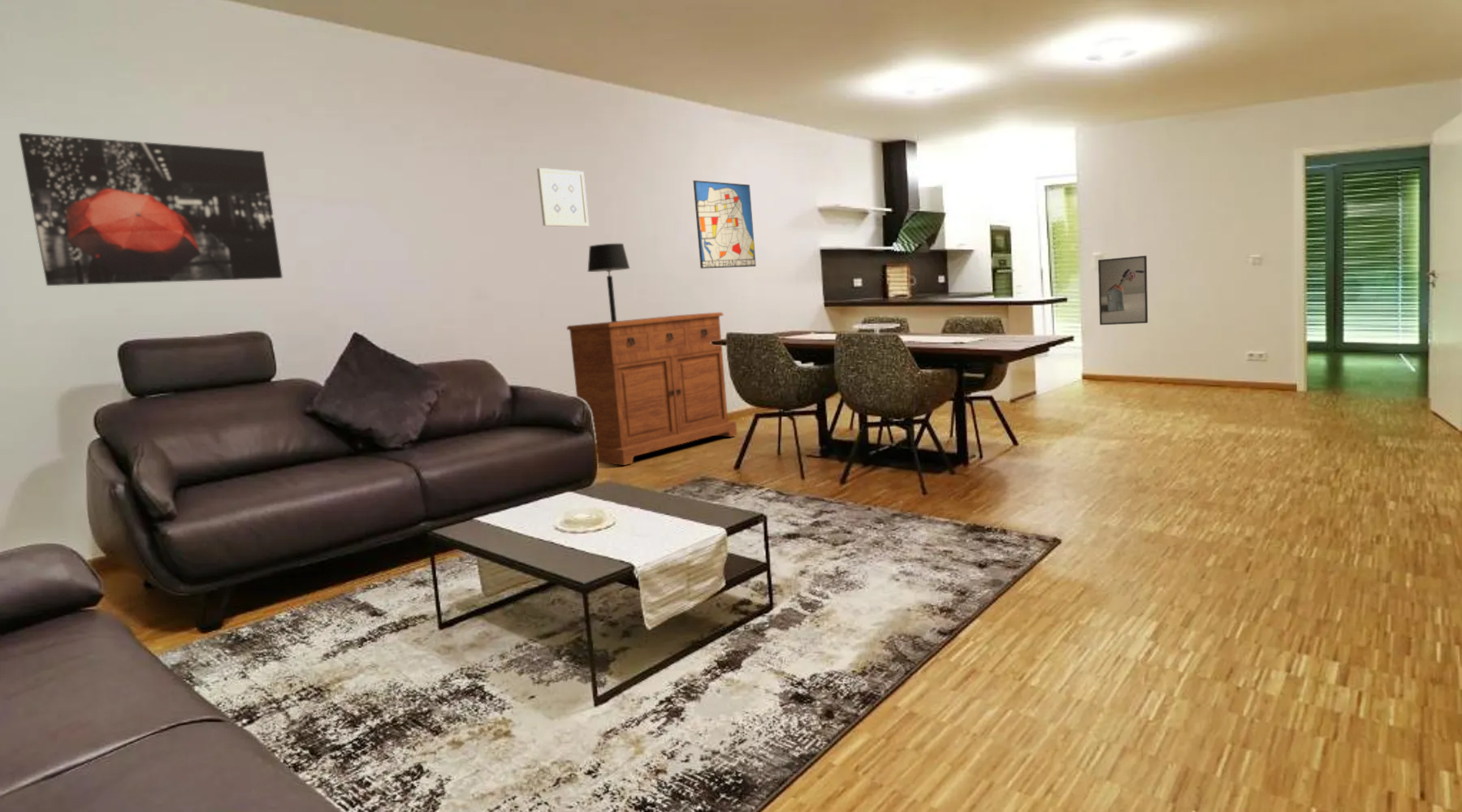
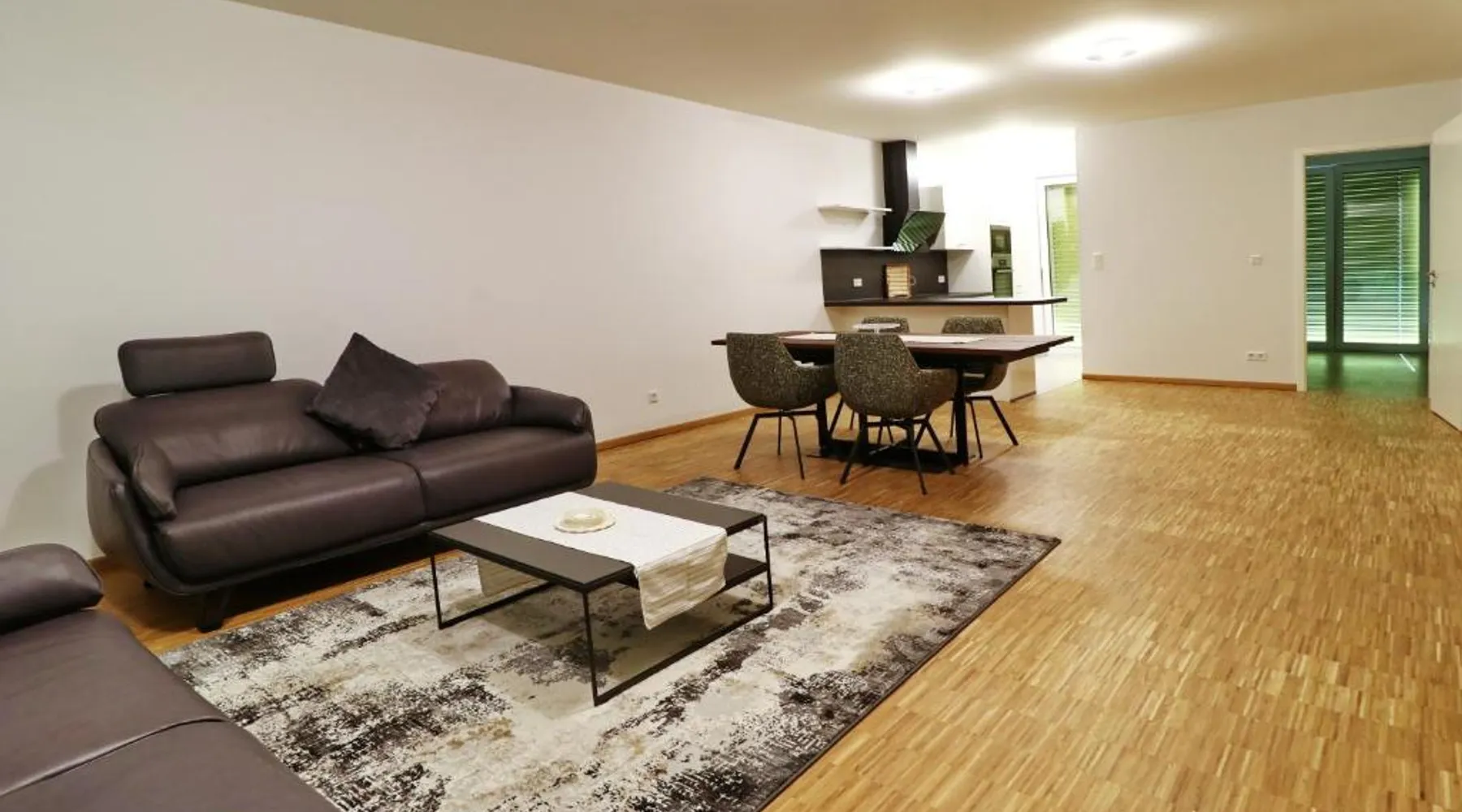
- table lamp [587,243,631,322]
- wall art [692,179,757,270]
- wall art [18,132,283,287]
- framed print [1097,255,1148,326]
- sideboard [566,311,738,466]
- wall art [536,167,590,227]
